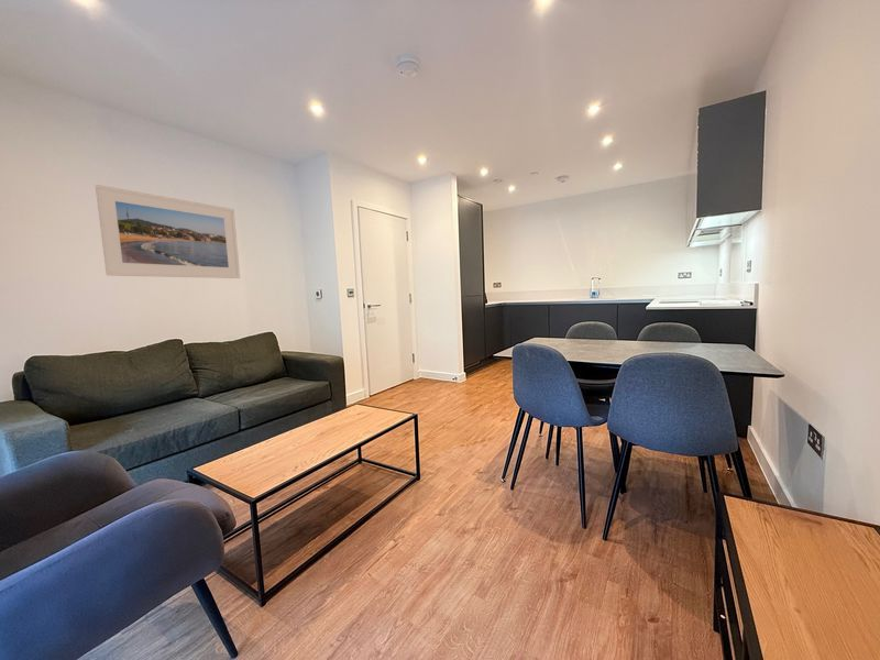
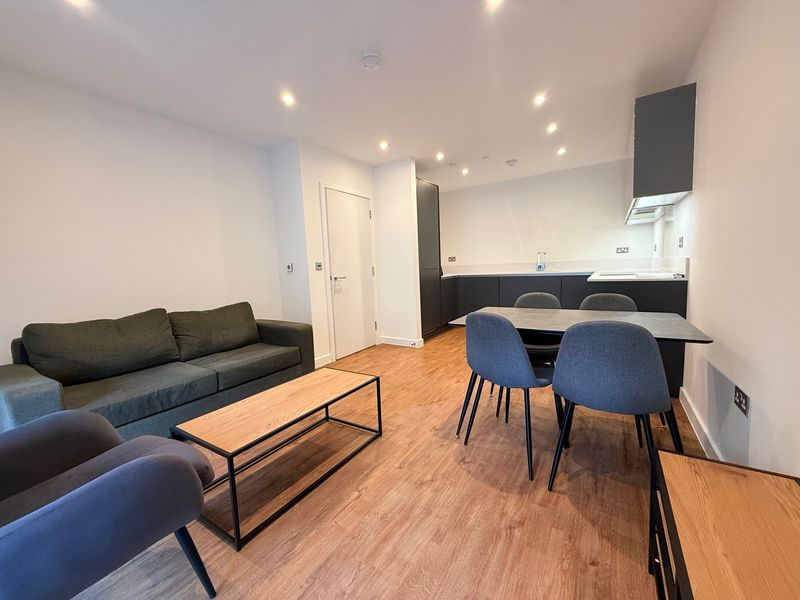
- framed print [95,184,241,279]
